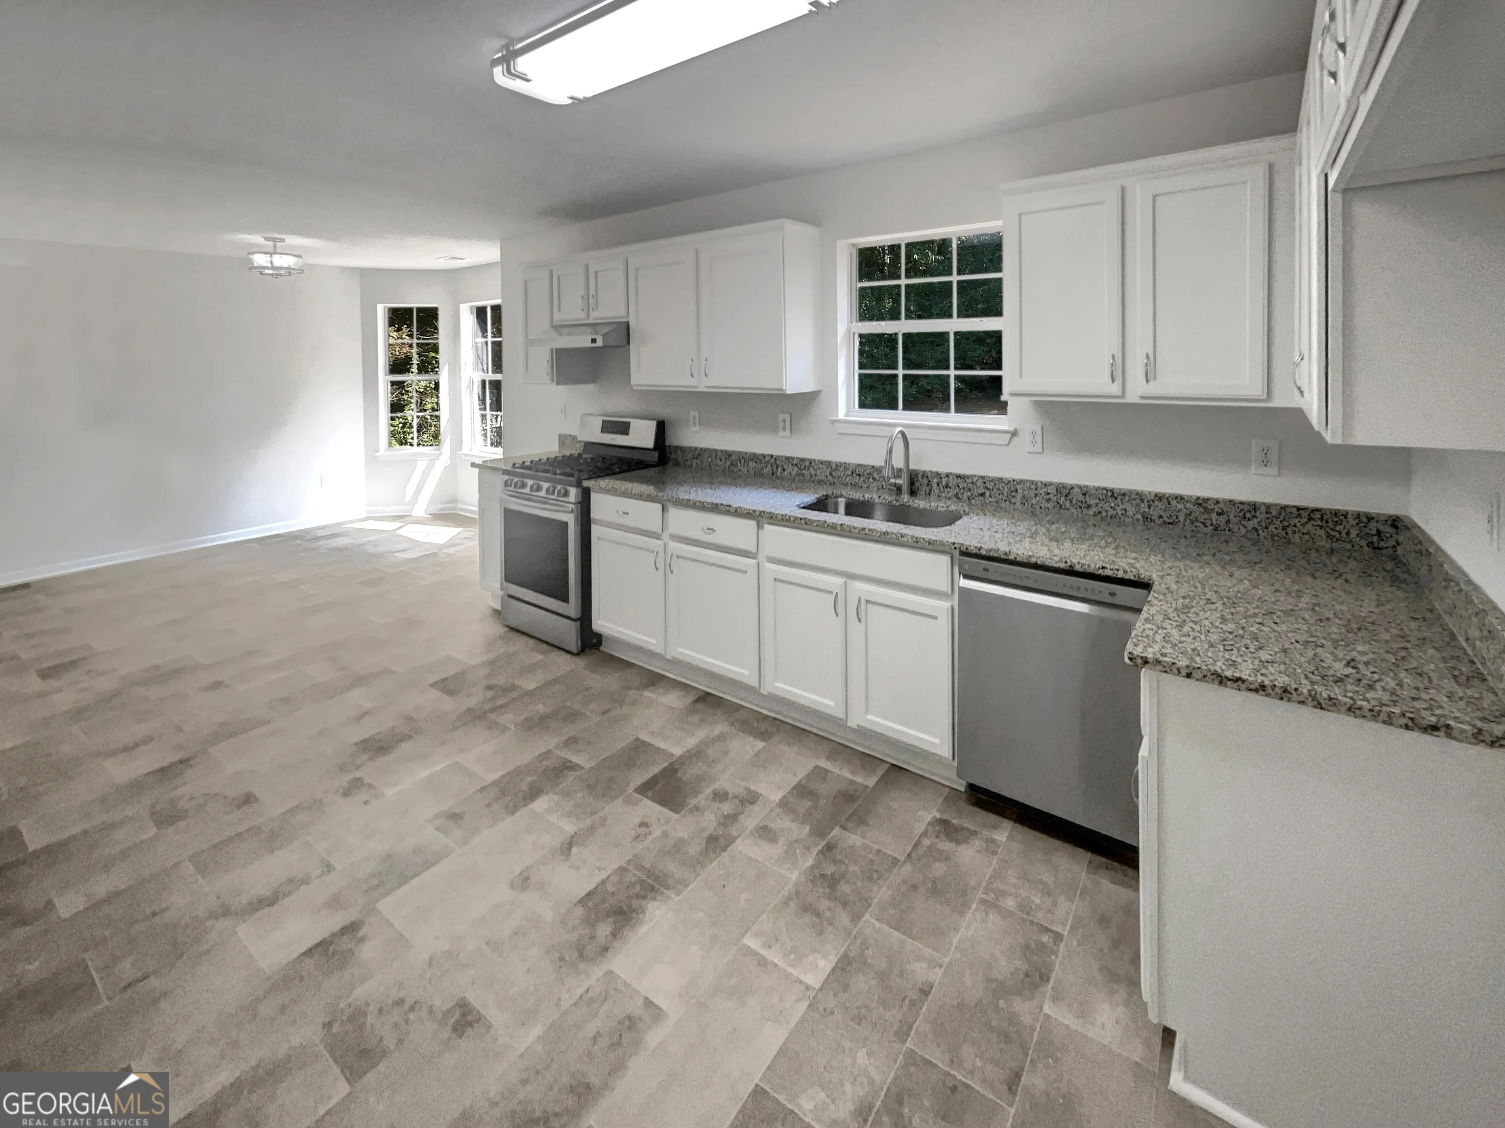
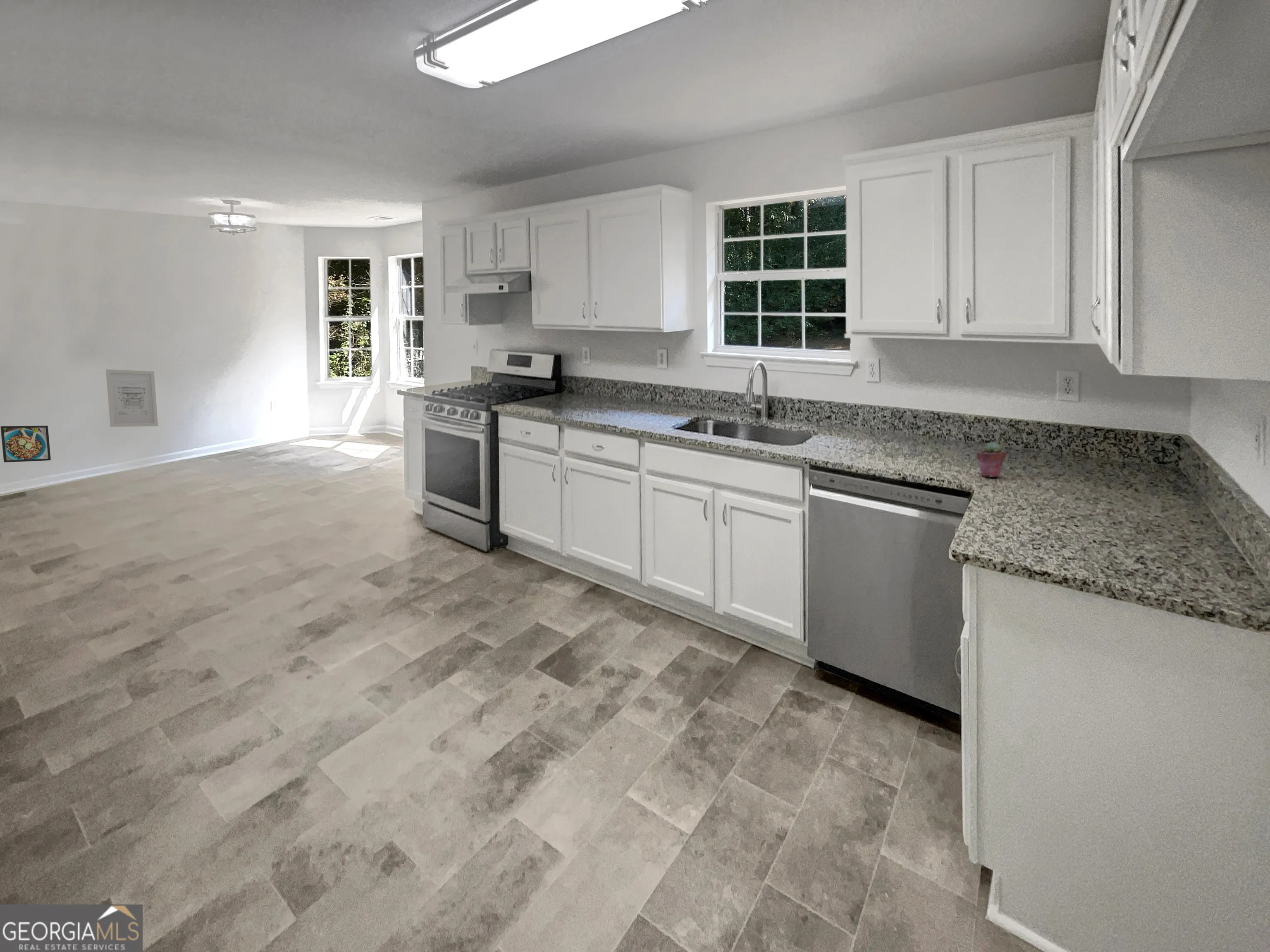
+ wall art [105,369,158,427]
+ potted succulent [976,441,1006,477]
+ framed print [0,425,51,463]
